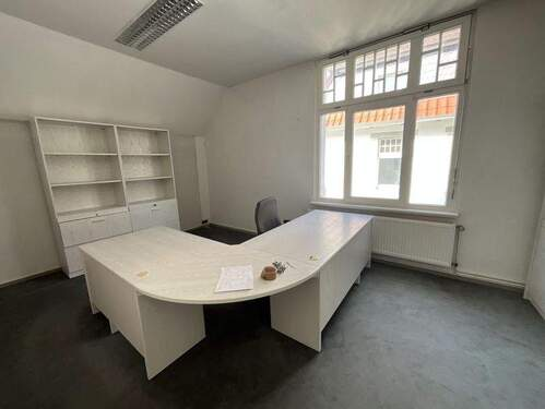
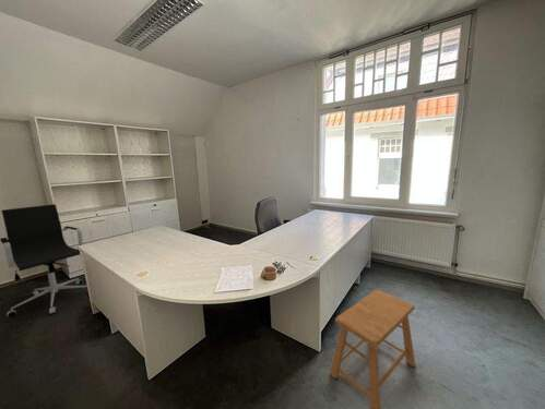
+ stool [329,289,416,409]
+ office chair [0,203,88,317]
